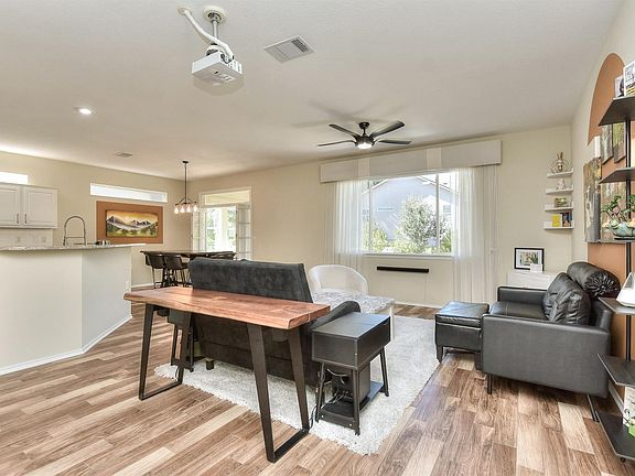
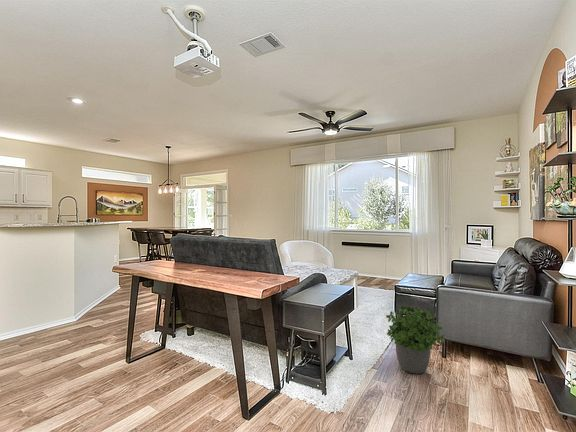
+ potted plant [385,304,446,375]
